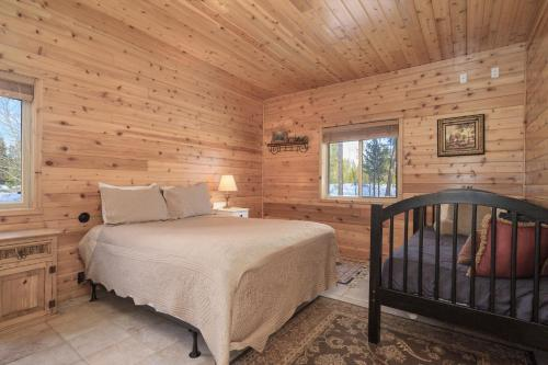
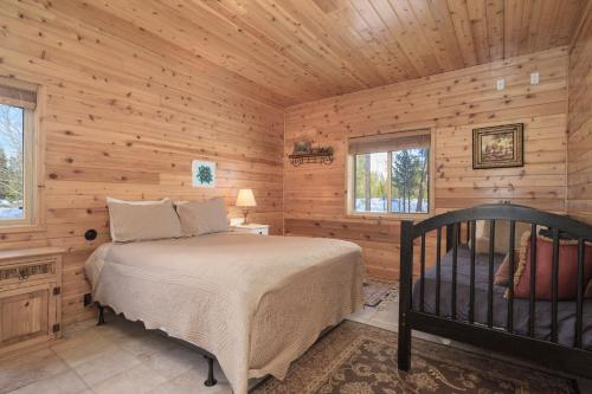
+ wall art [191,159,217,188]
